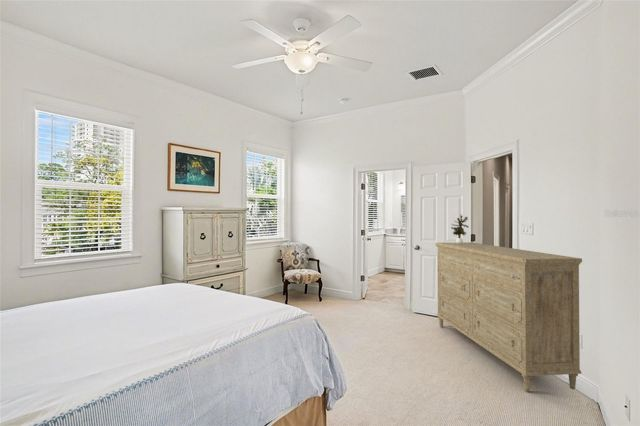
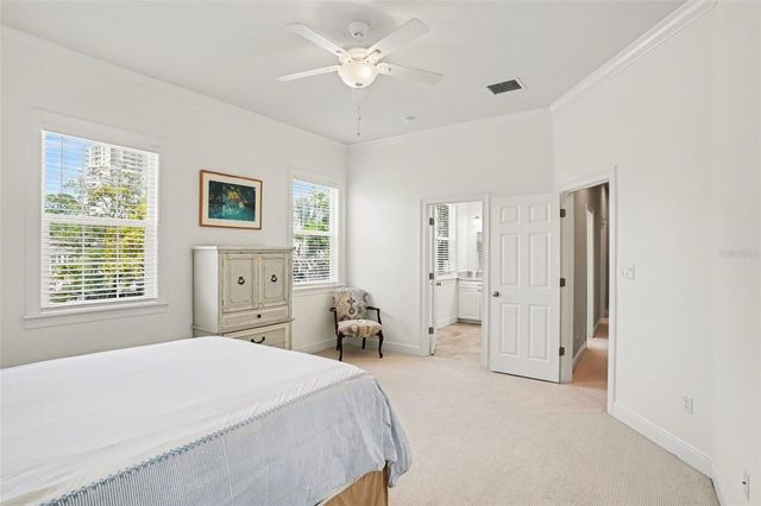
- dresser [434,241,583,393]
- potted plant [451,213,469,244]
